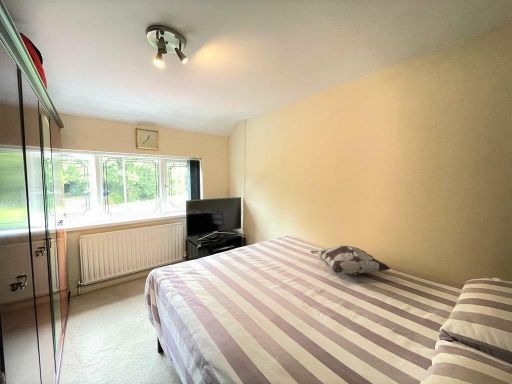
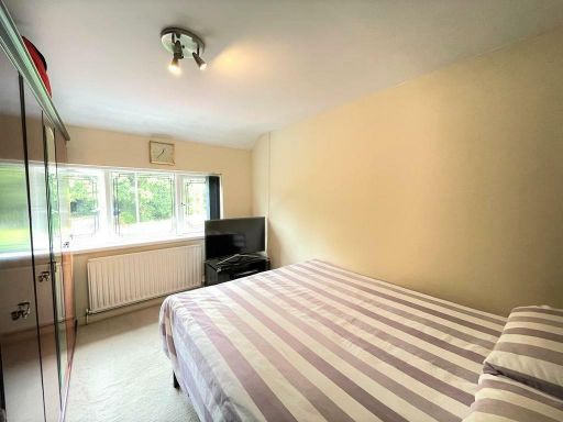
- decorative pillow [309,245,392,276]
